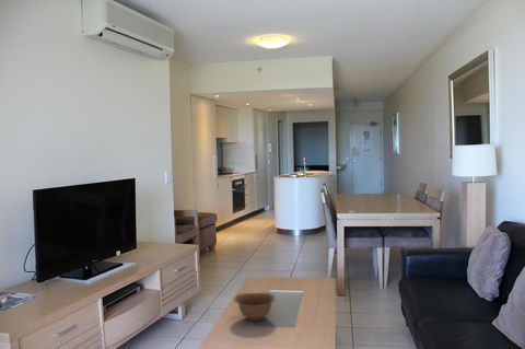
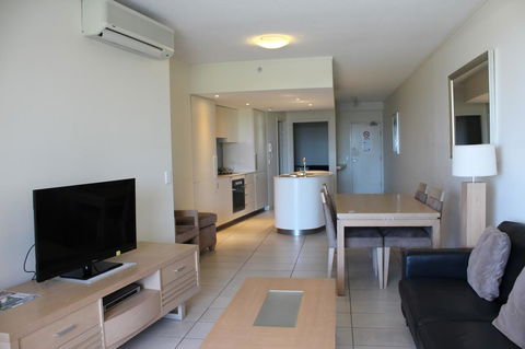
- bowl [233,292,277,323]
